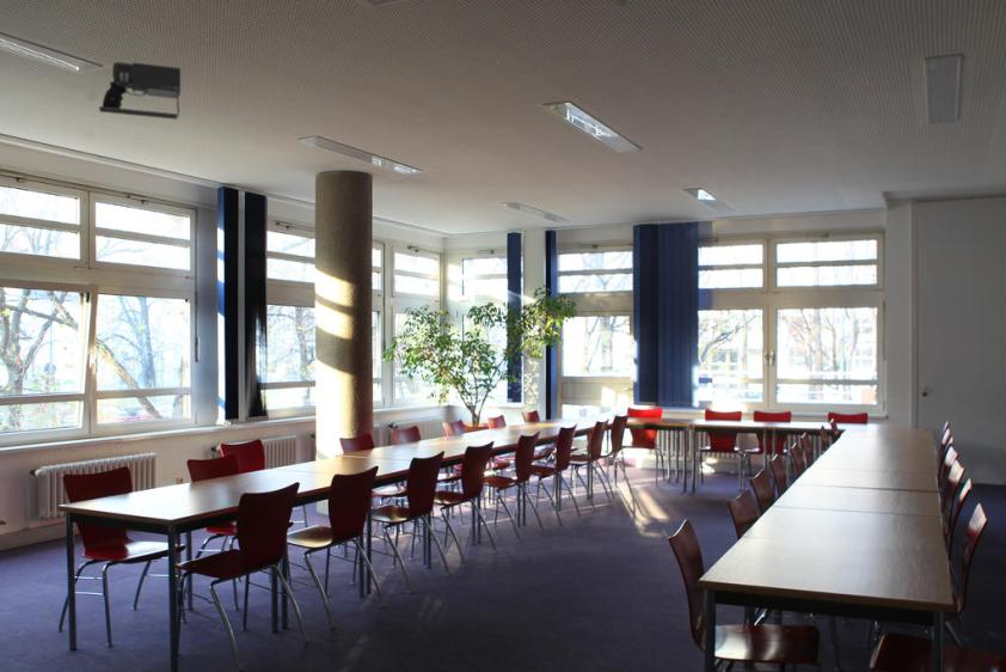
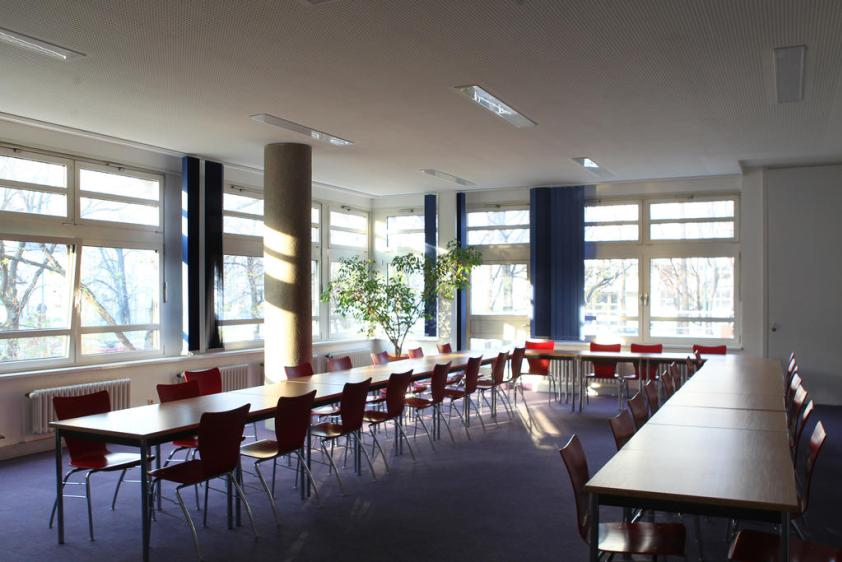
- projector [98,61,182,121]
